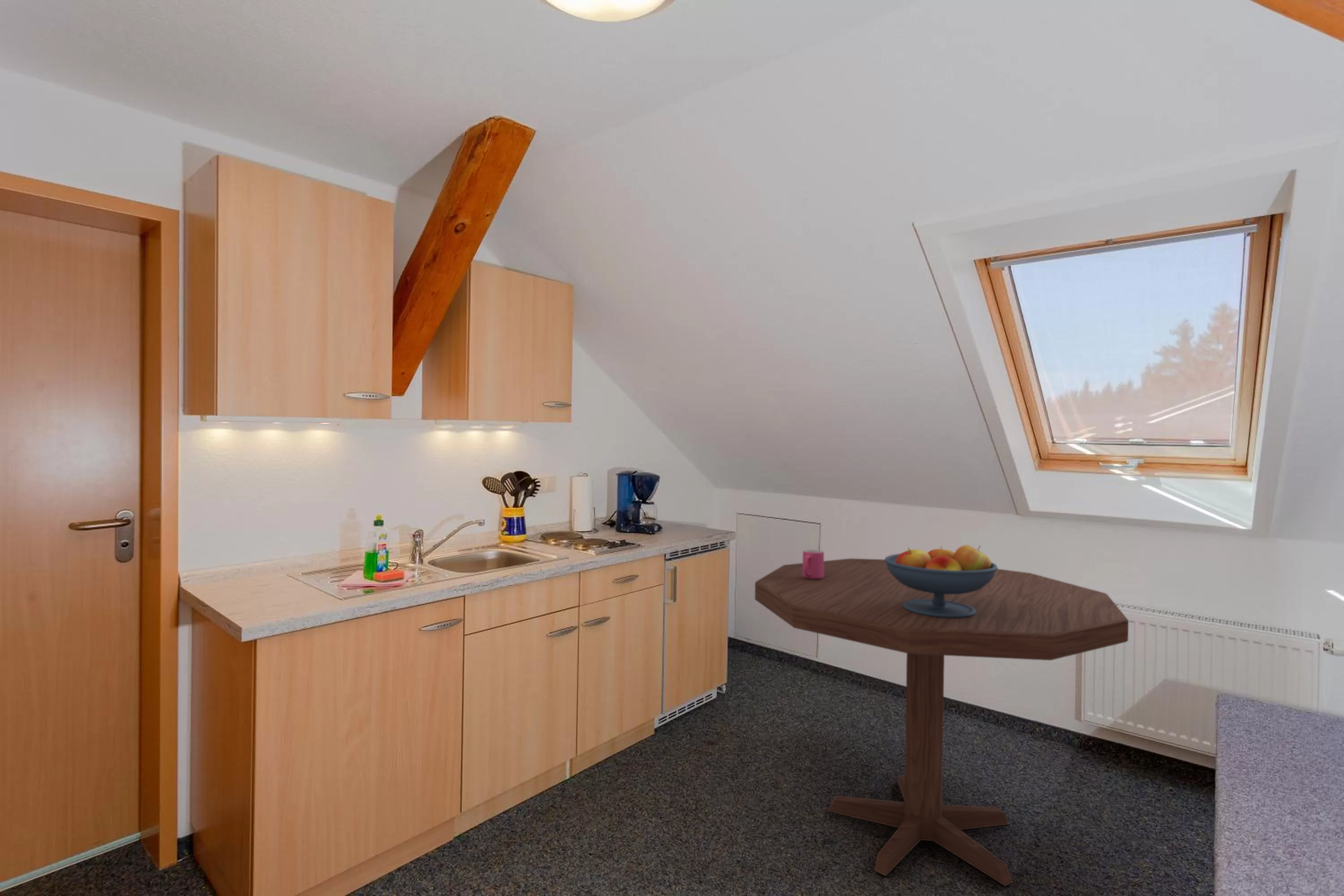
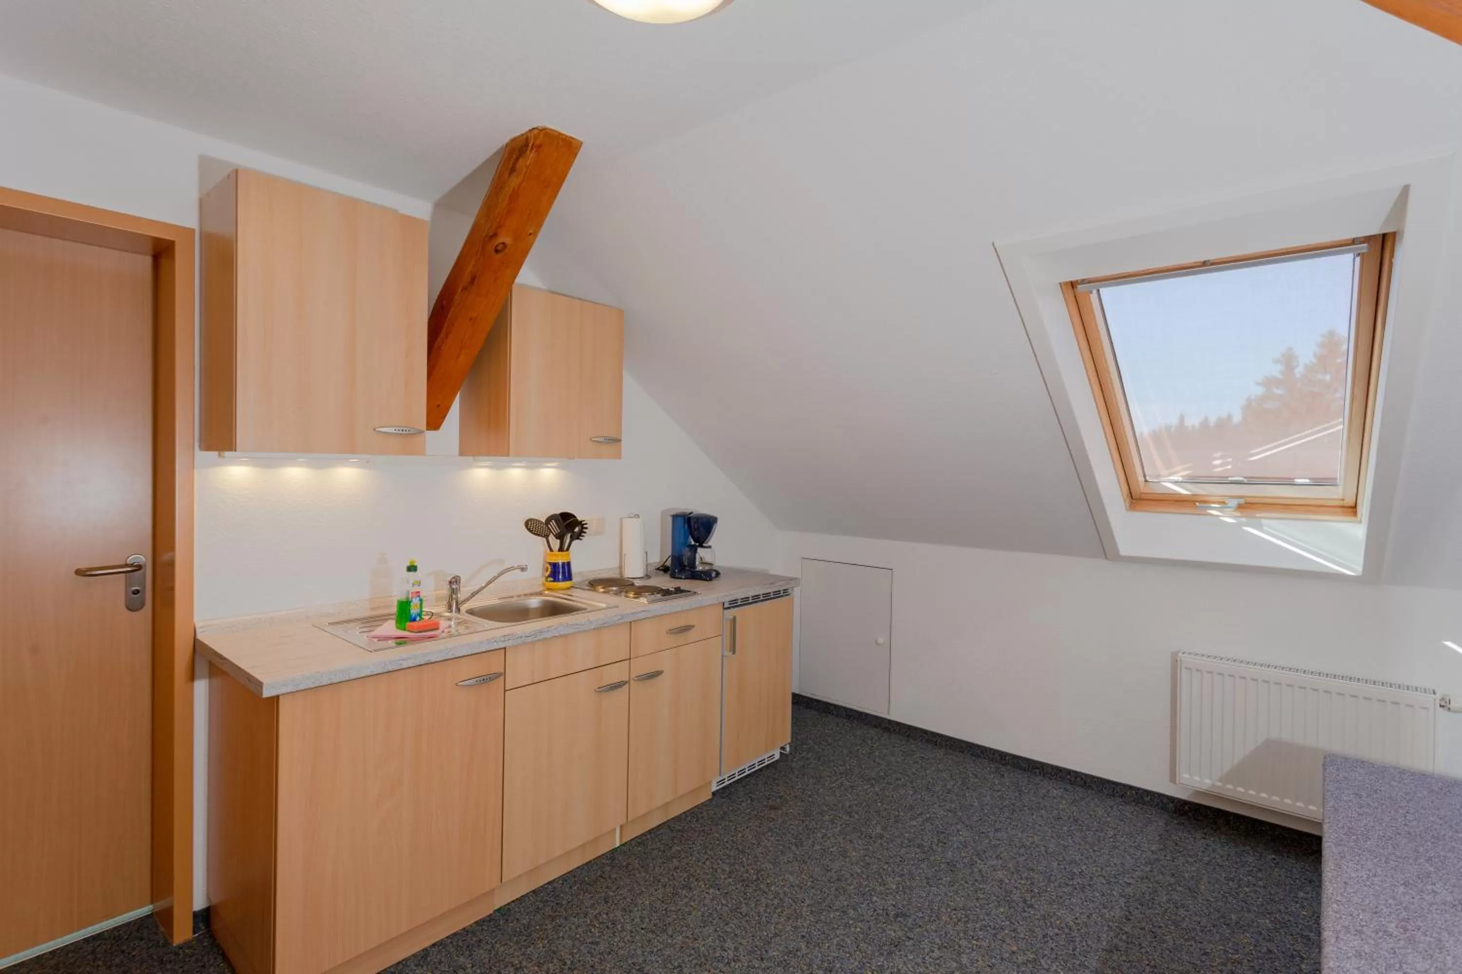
- mug [802,549,824,579]
- fruit bowl [884,545,998,618]
- dining table [754,558,1129,887]
